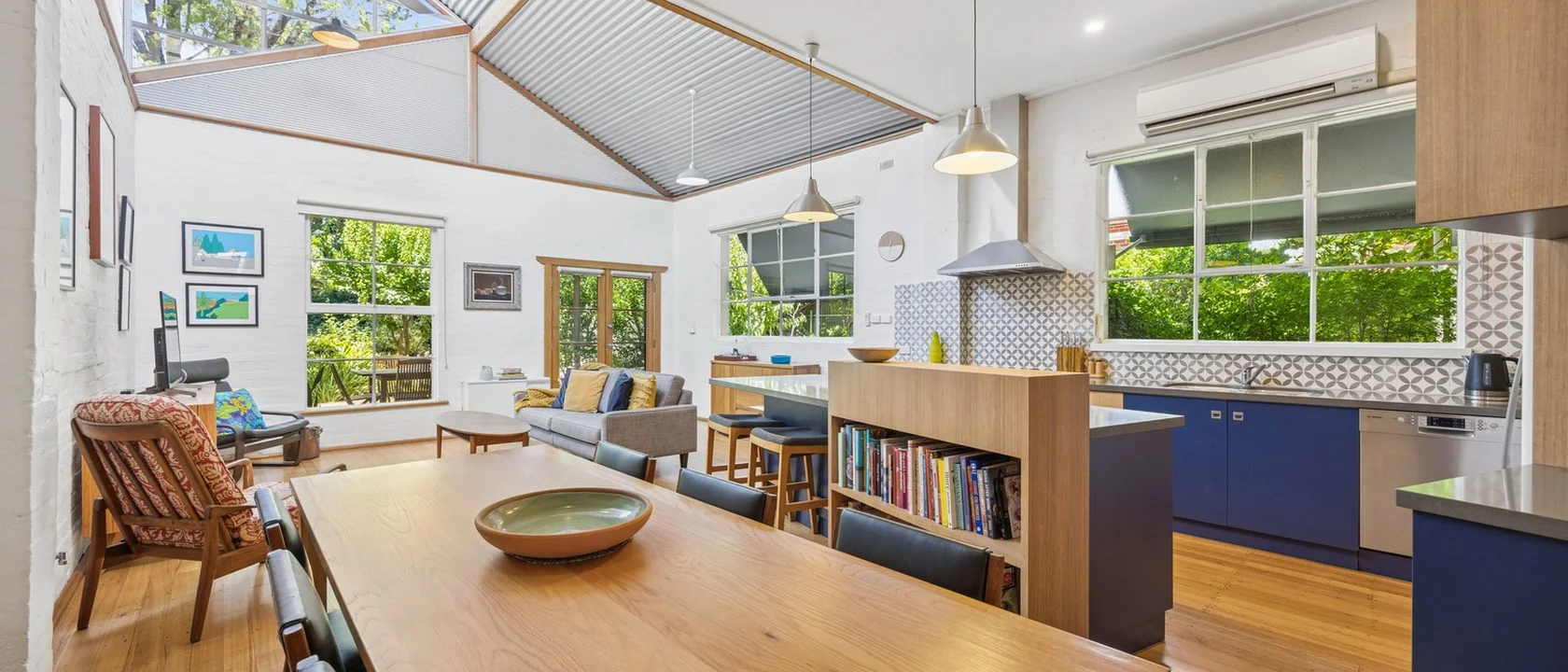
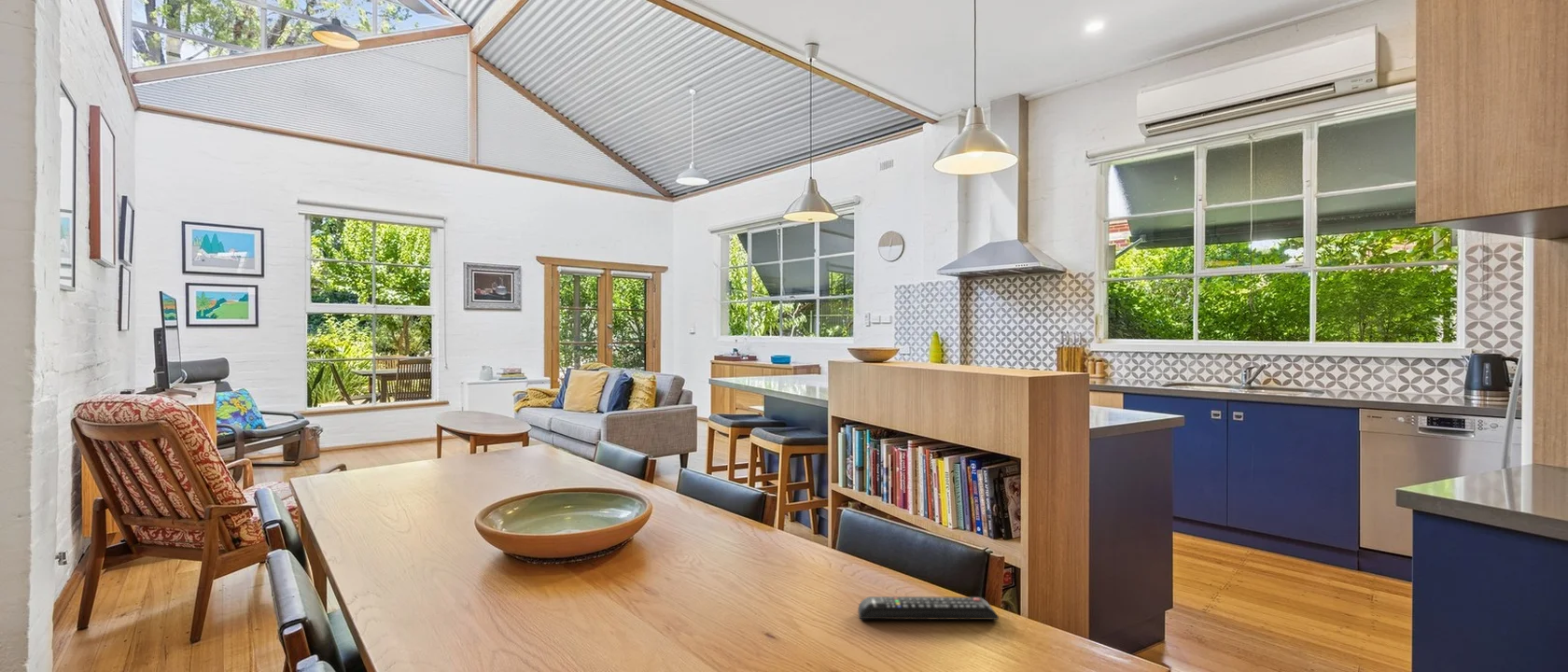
+ remote control [857,595,1000,621]
